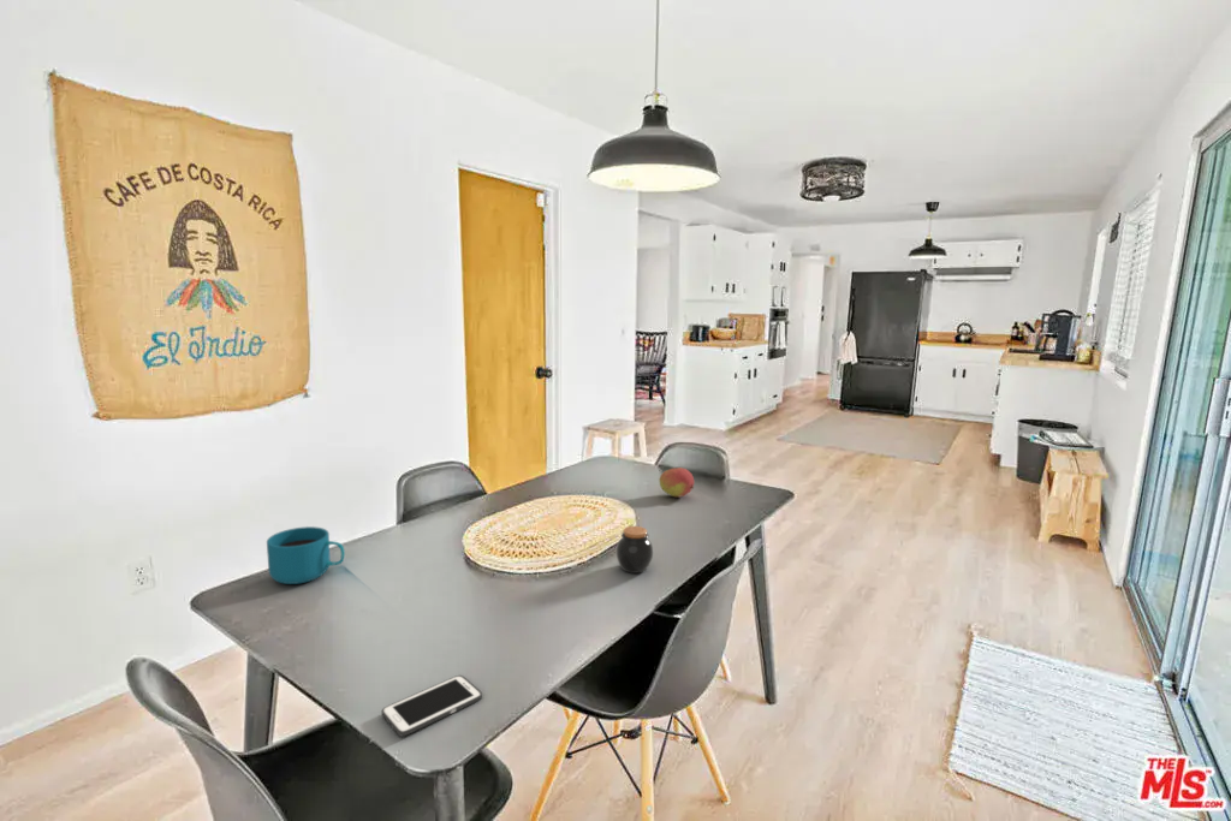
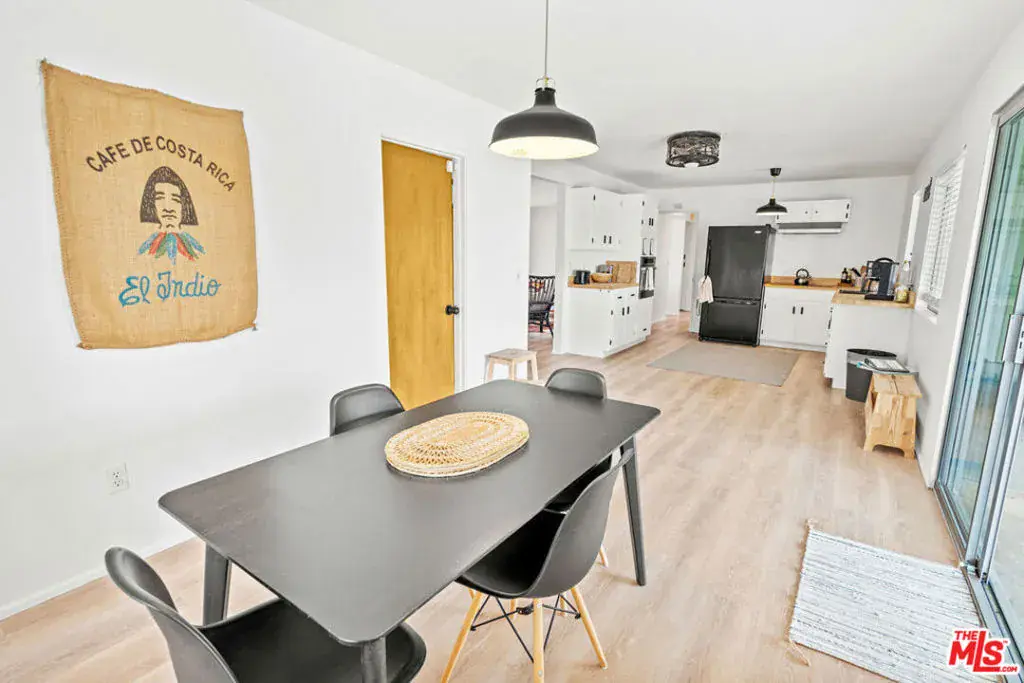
- cup [266,525,346,585]
- fruit [658,466,695,498]
- cell phone [381,674,483,738]
- jar [614,525,654,575]
